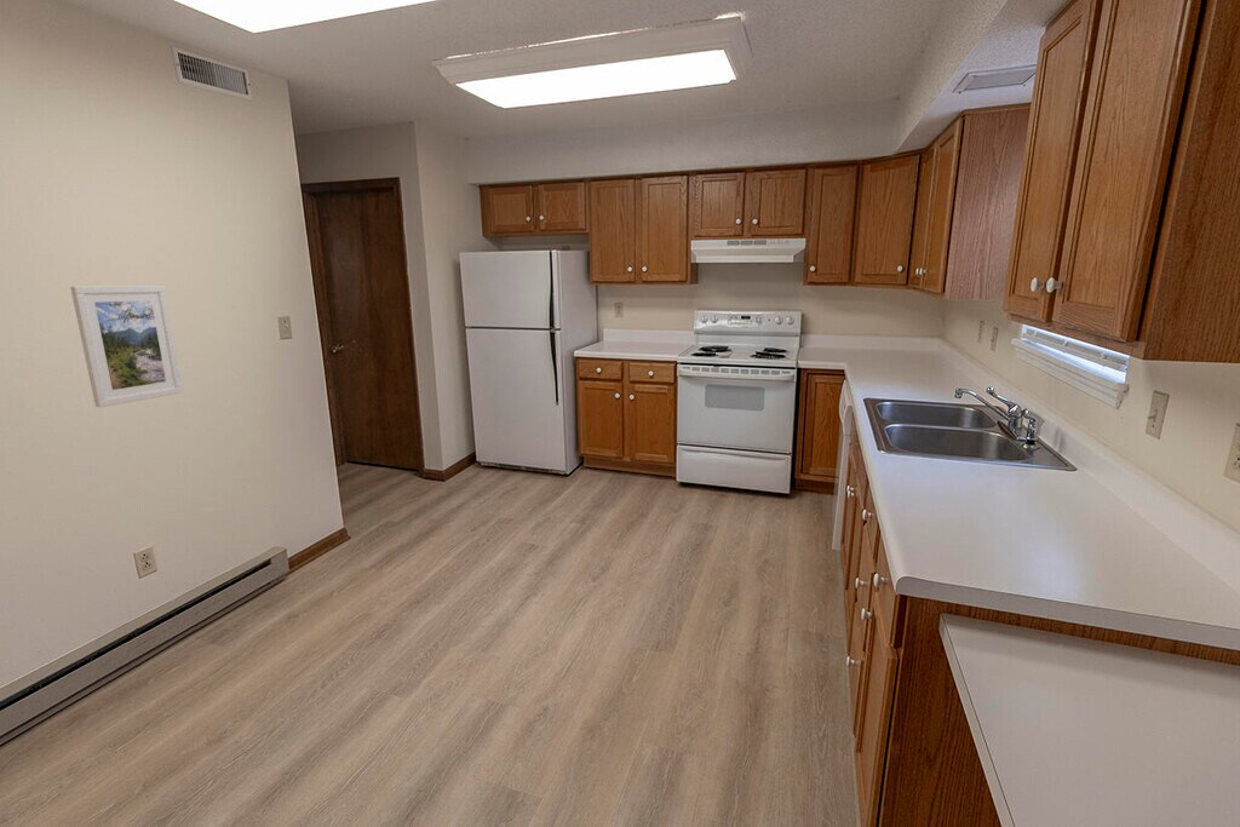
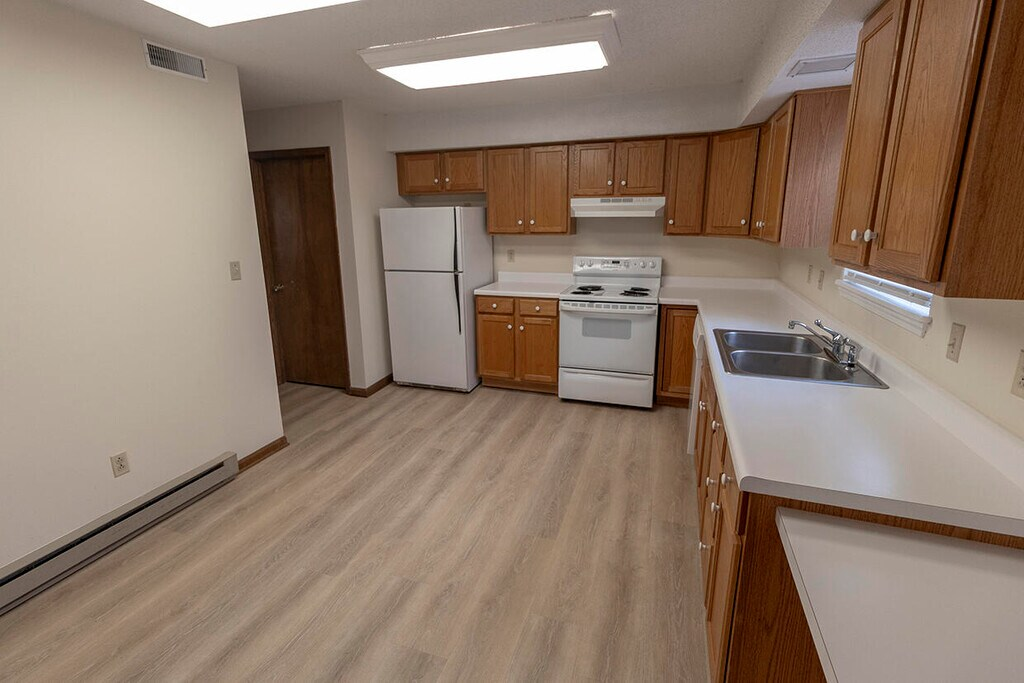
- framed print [69,285,184,408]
